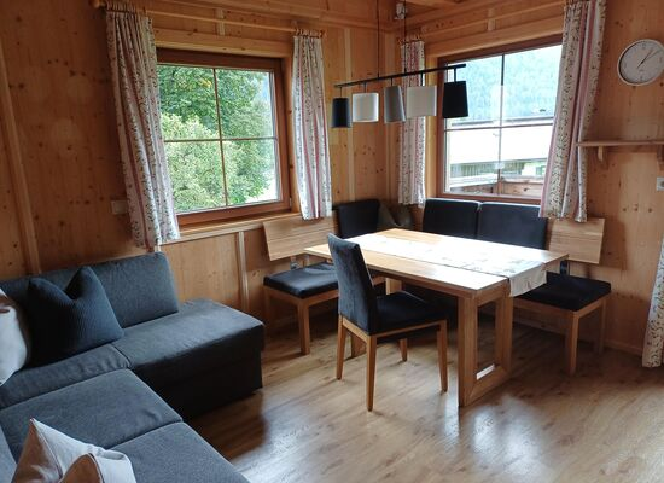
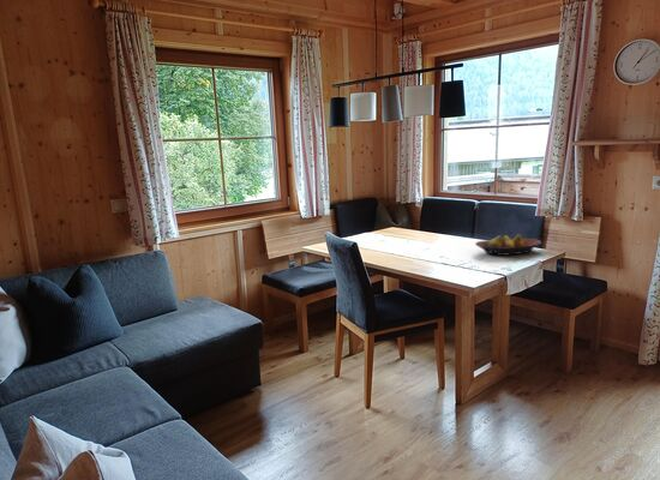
+ fruit bowl [474,234,542,257]
